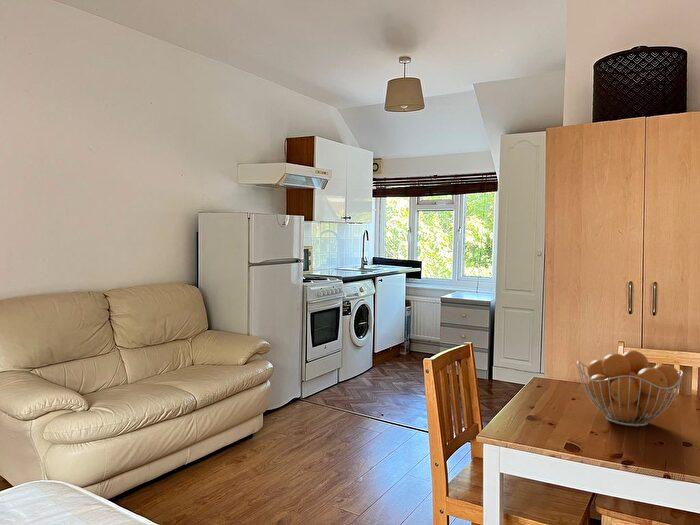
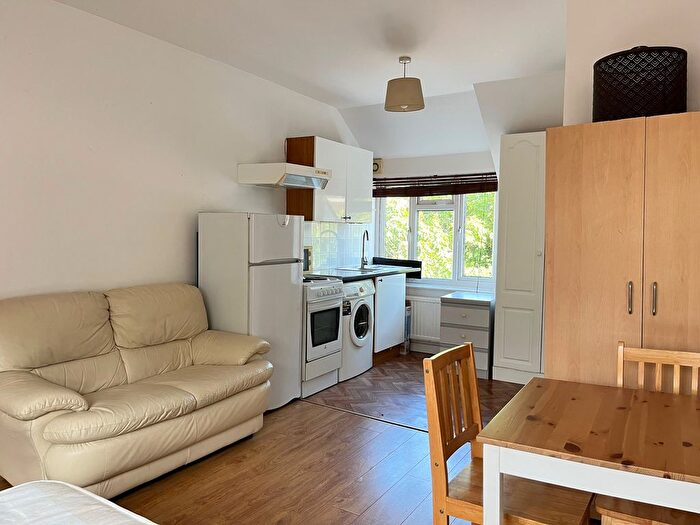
- fruit basket [576,349,684,428]
